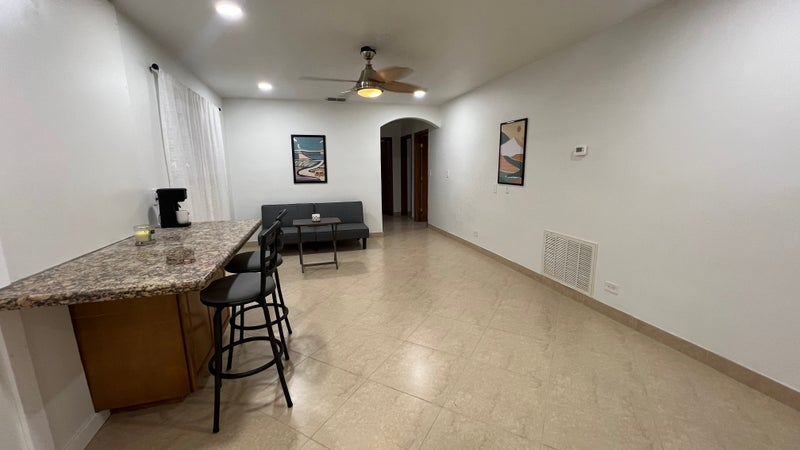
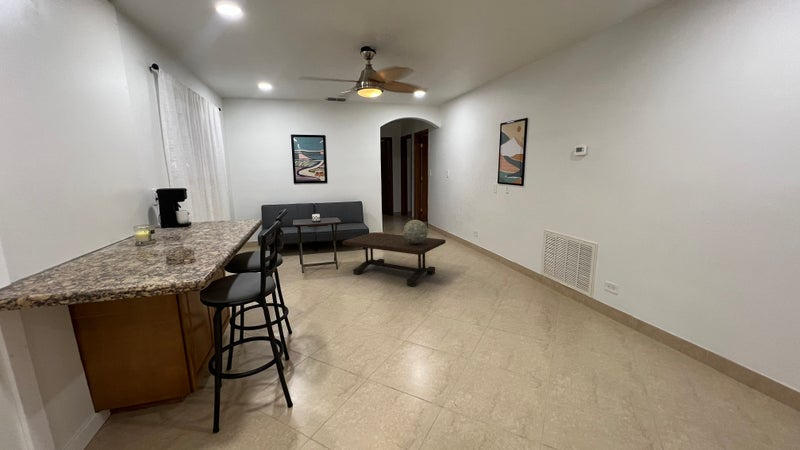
+ decorative sphere [402,219,428,244]
+ coffee table [341,232,447,287]
